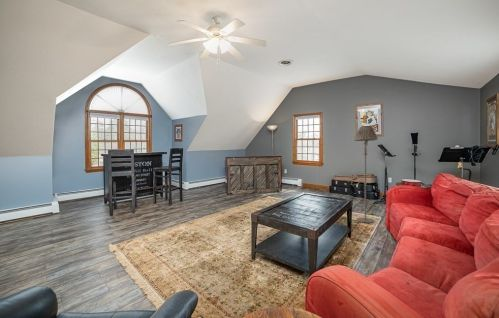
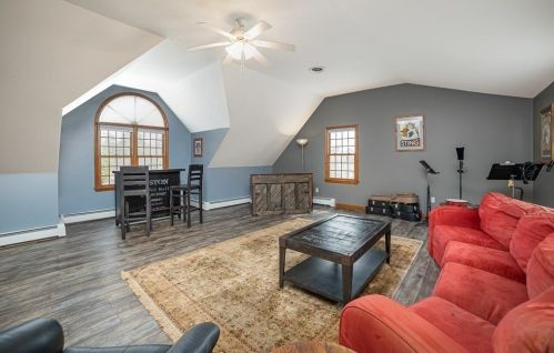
- floor lamp [353,125,378,224]
